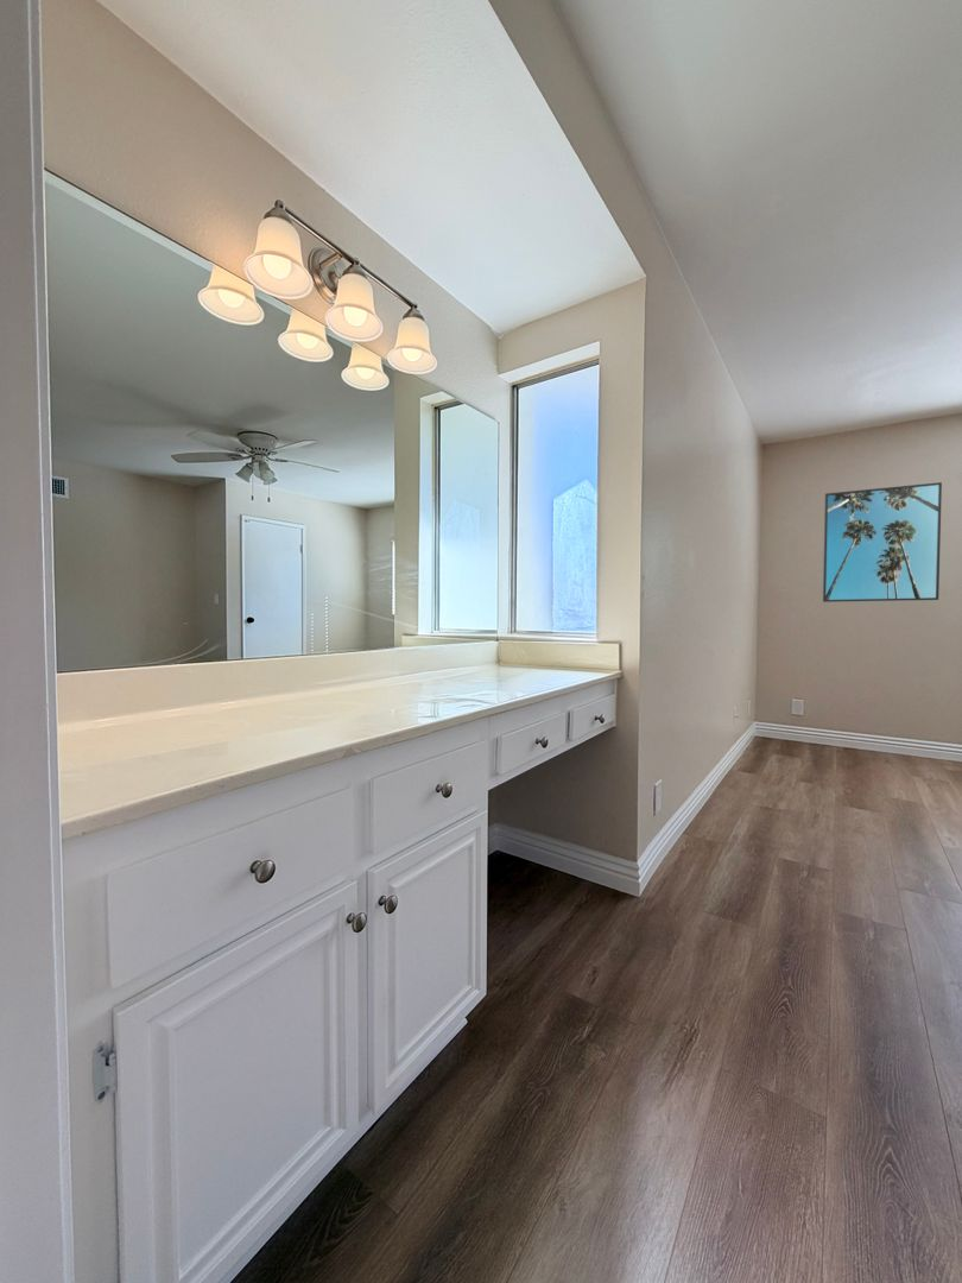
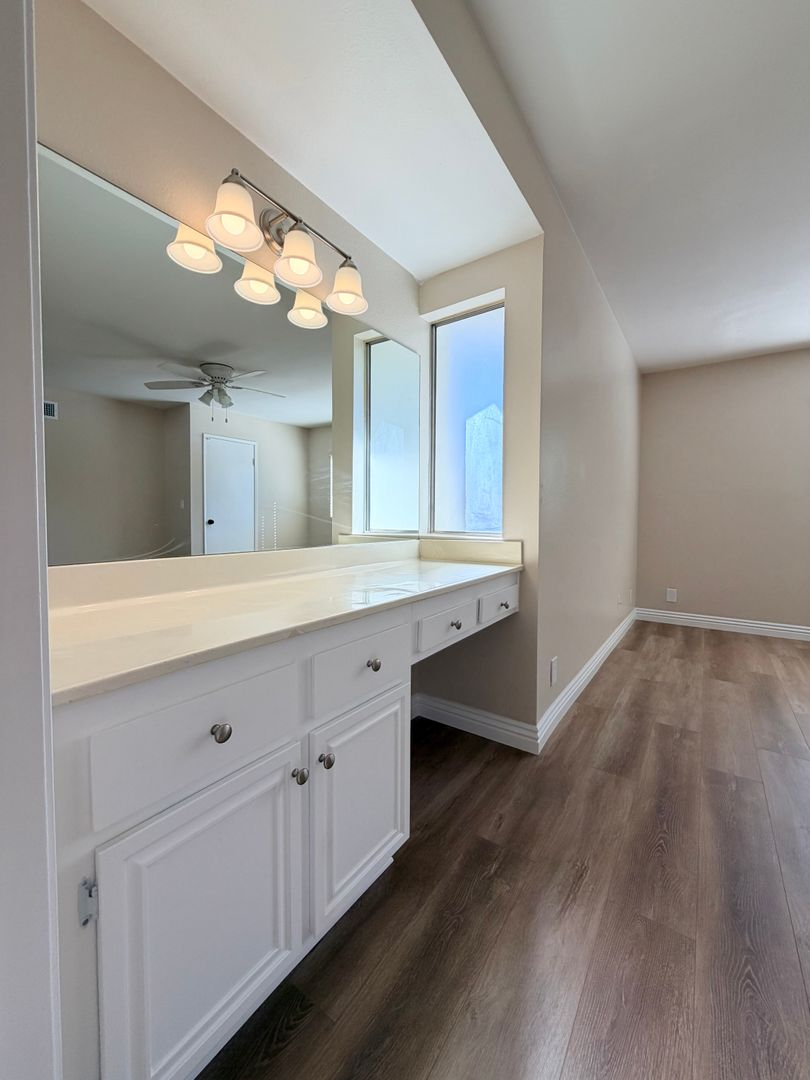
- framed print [822,481,943,603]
